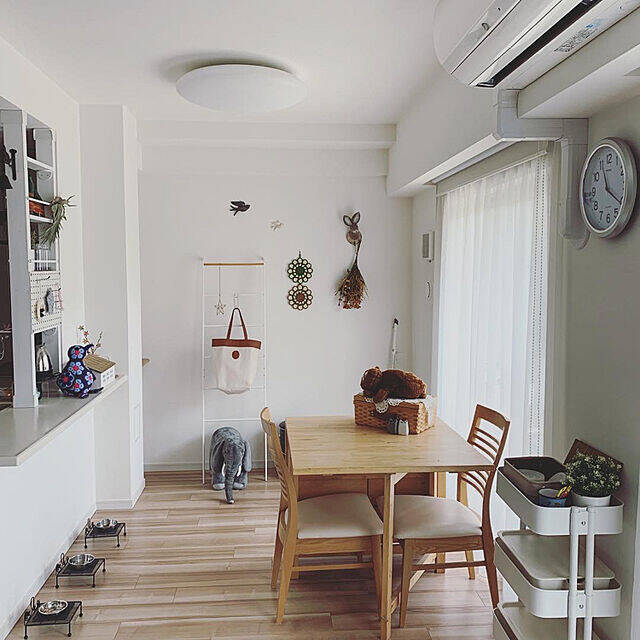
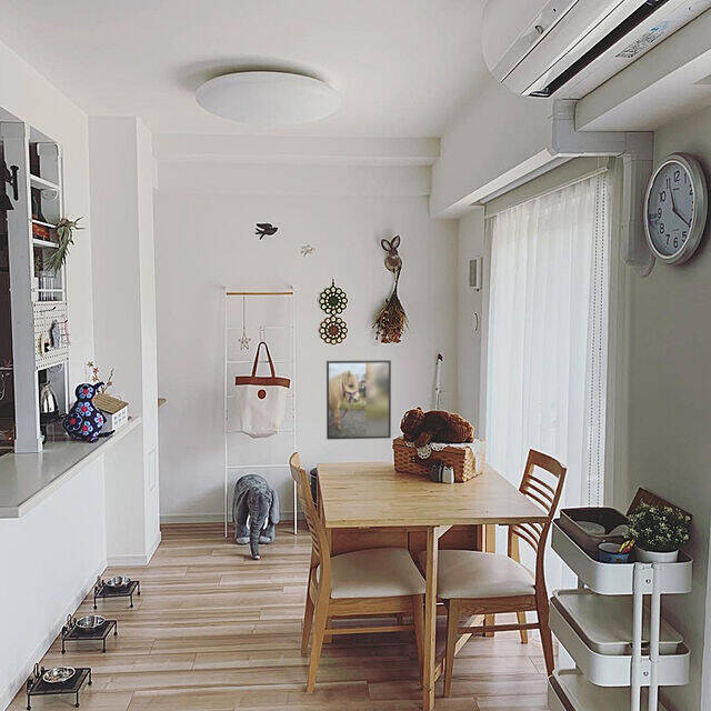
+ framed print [326,359,392,441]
